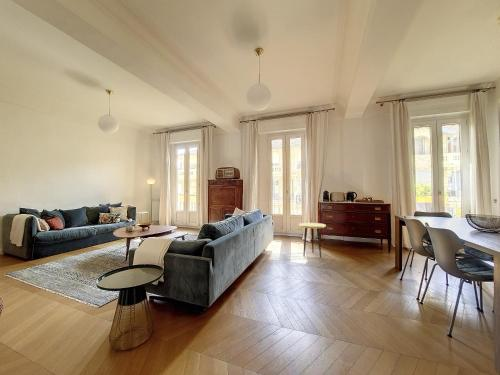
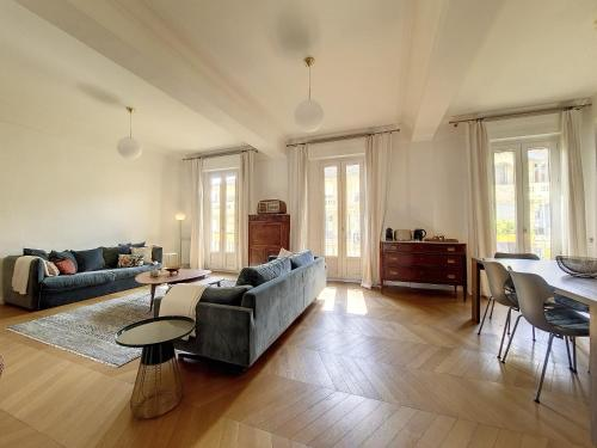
- side table [298,222,327,258]
